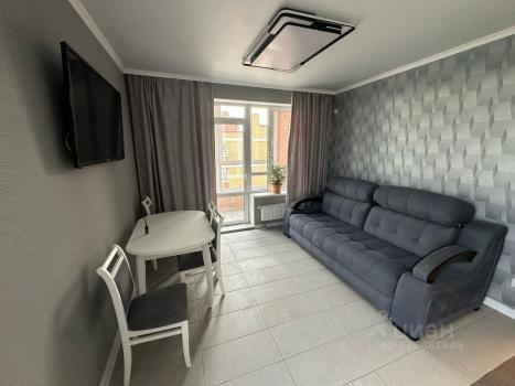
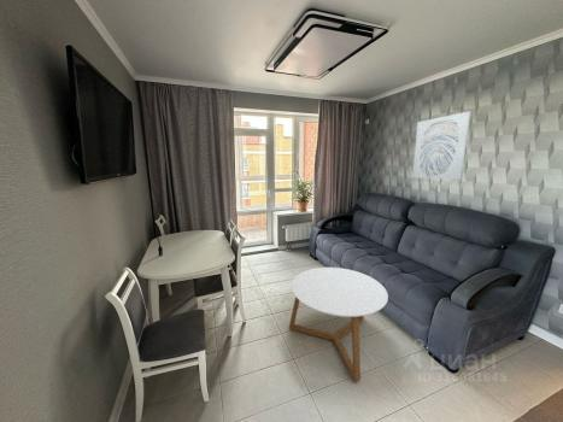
+ coffee table [288,266,389,382]
+ wall art [411,110,473,181]
